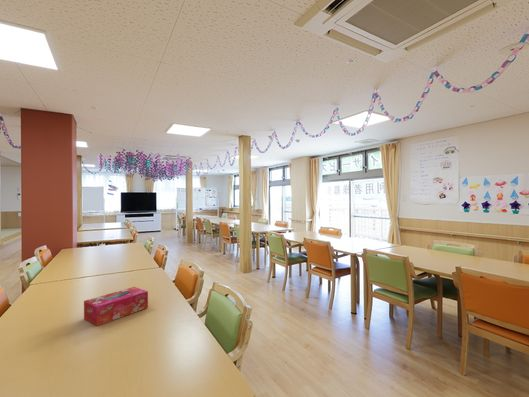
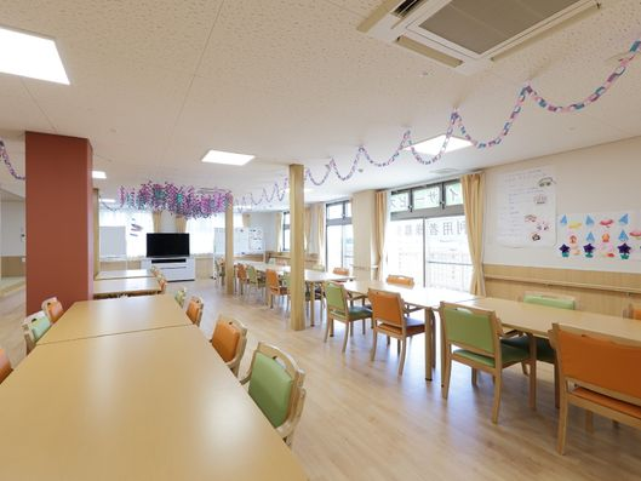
- tissue box [83,286,149,327]
